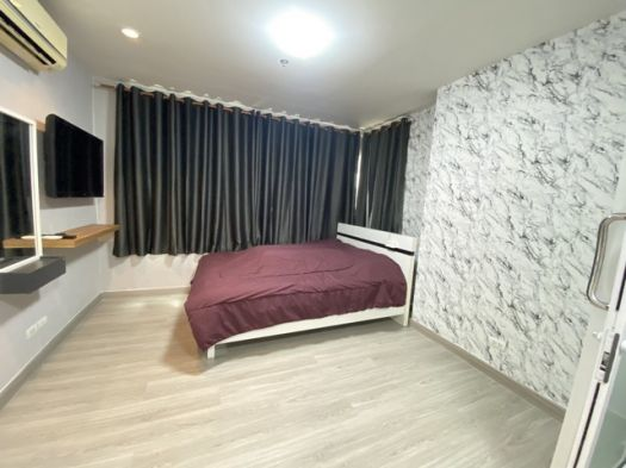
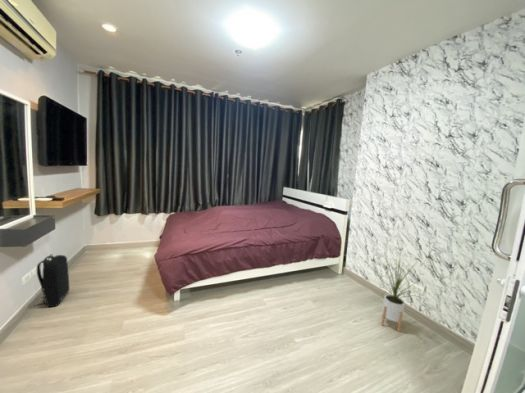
+ house plant [374,256,421,333]
+ backpack [32,253,70,308]
